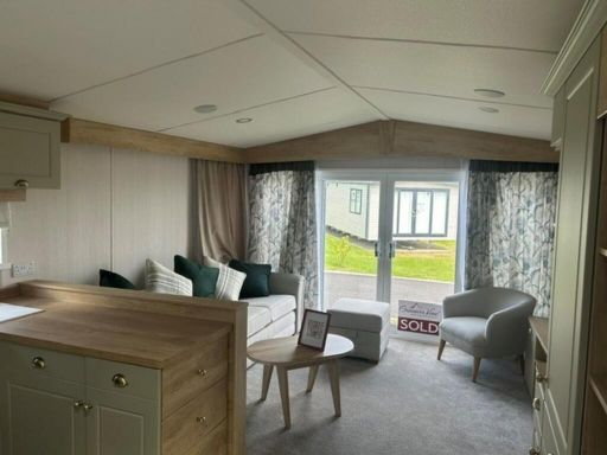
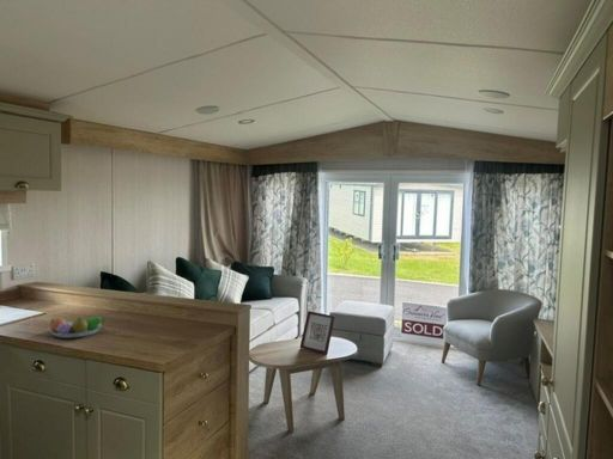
+ fruit bowl [47,316,105,339]
